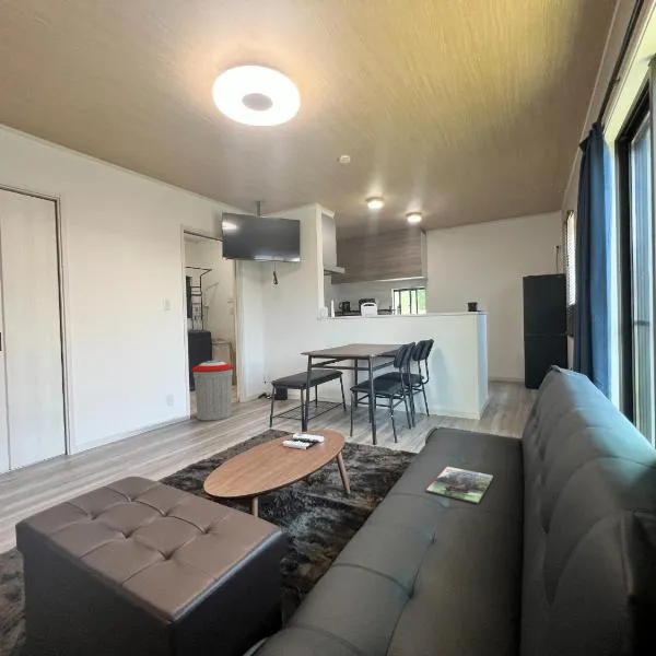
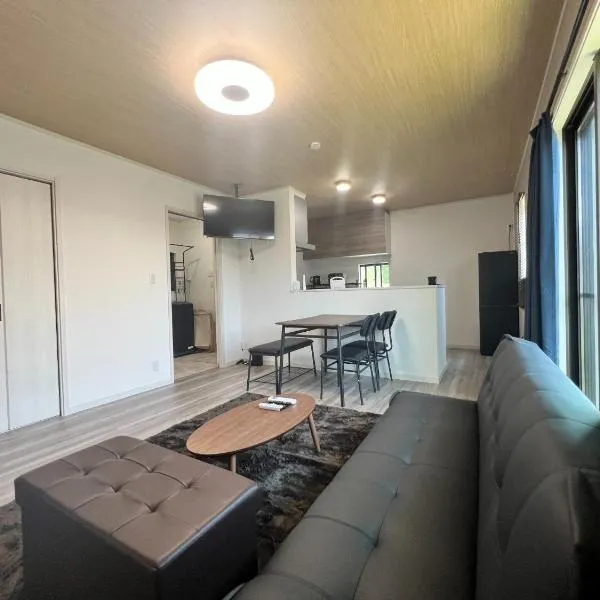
- trash can [190,360,234,422]
- magazine [425,466,494,504]
